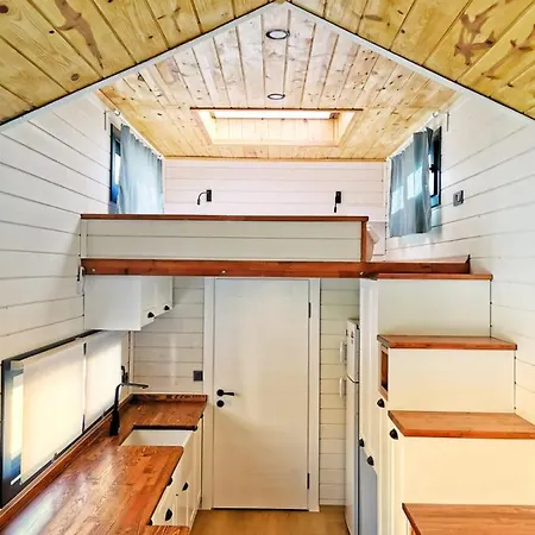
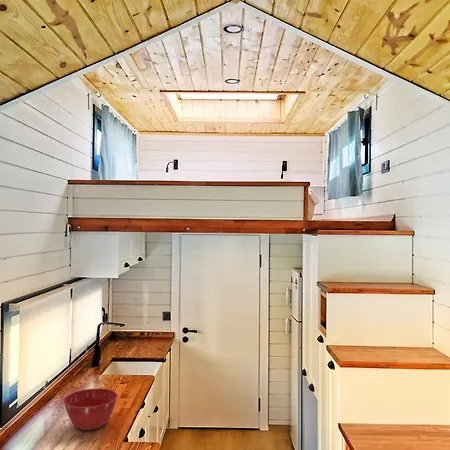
+ mixing bowl [62,388,119,431]
